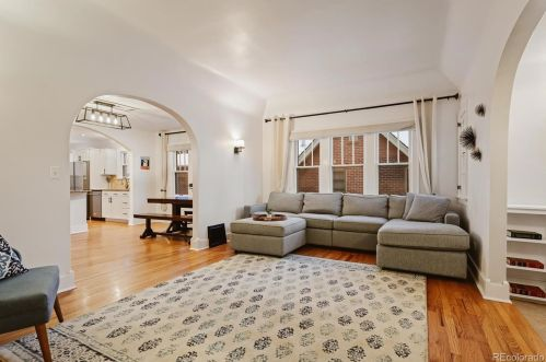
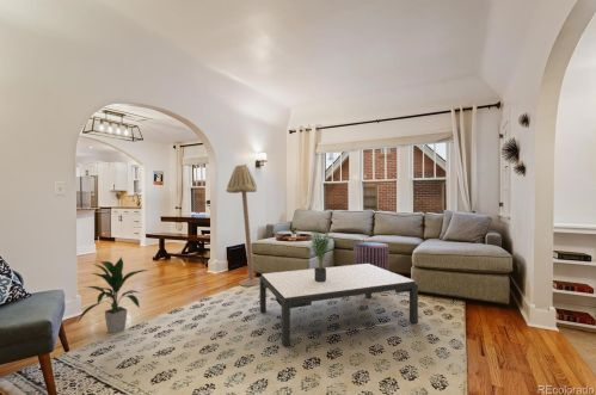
+ indoor plant [76,255,150,334]
+ floor lamp [225,163,259,288]
+ coffee table [258,264,419,348]
+ pouf [352,241,389,271]
+ potted plant [302,221,334,282]
